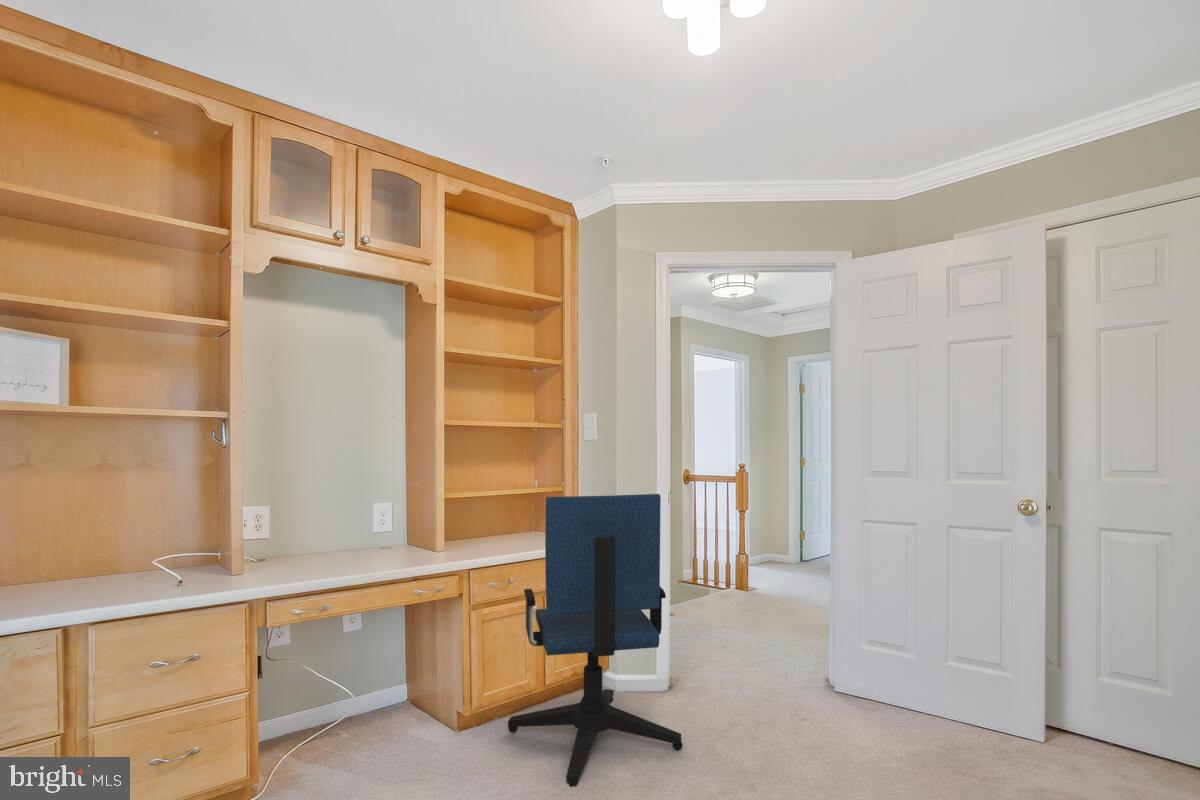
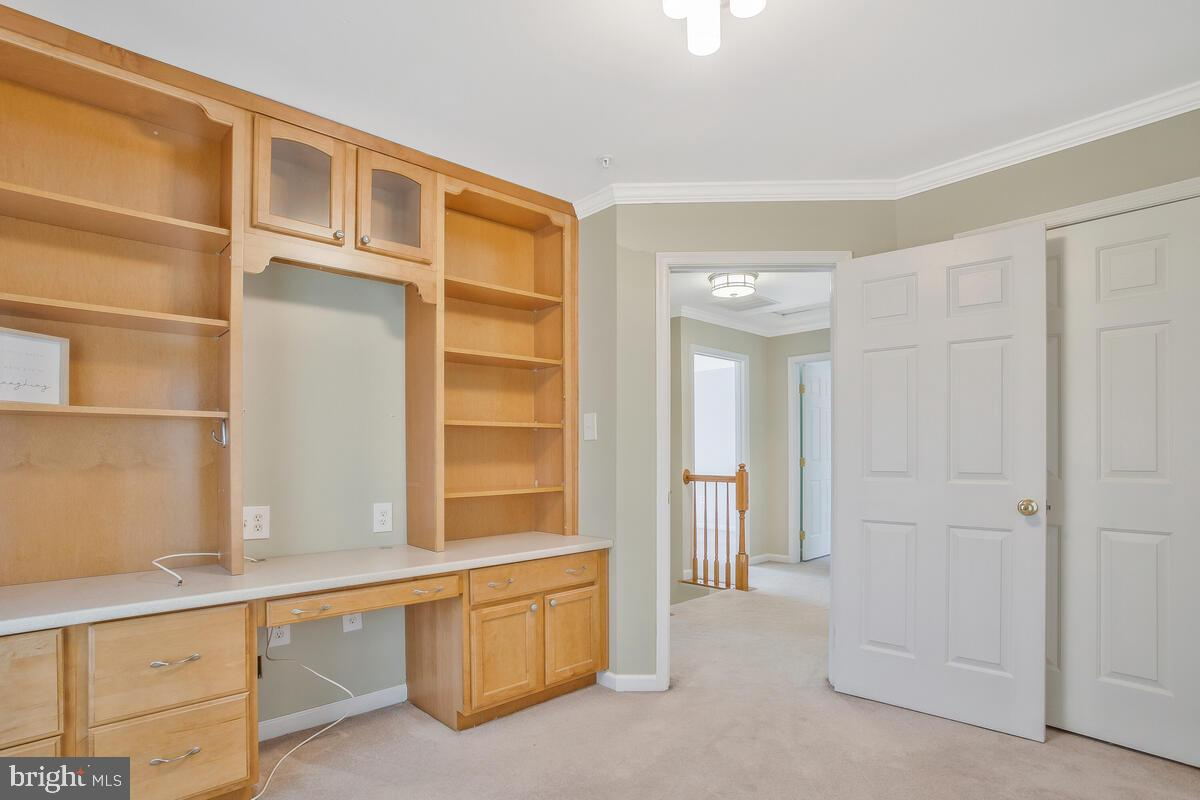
- office chair [507,493,683,788]
